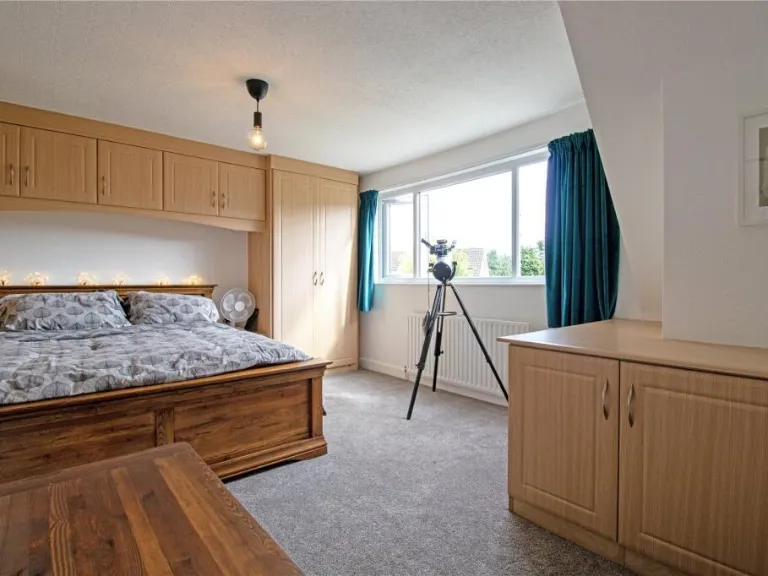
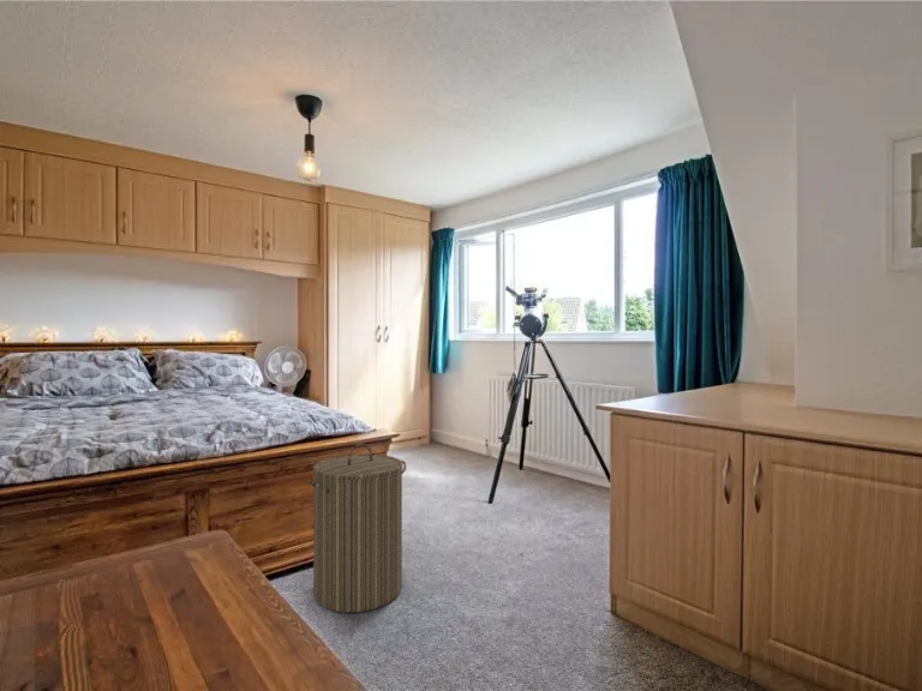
+ laundry hamper [305,441,407,614]
